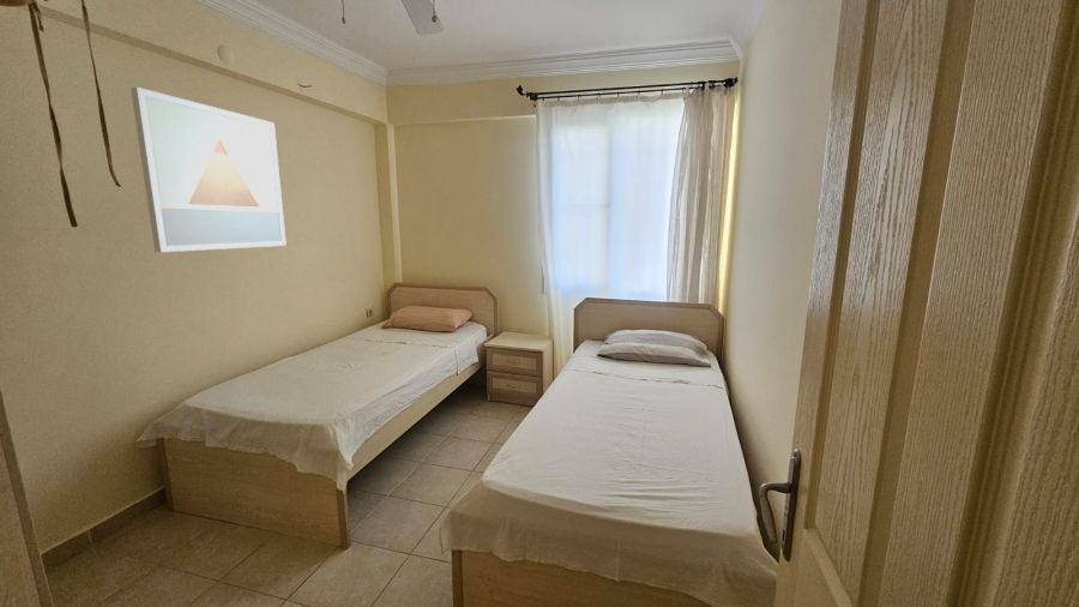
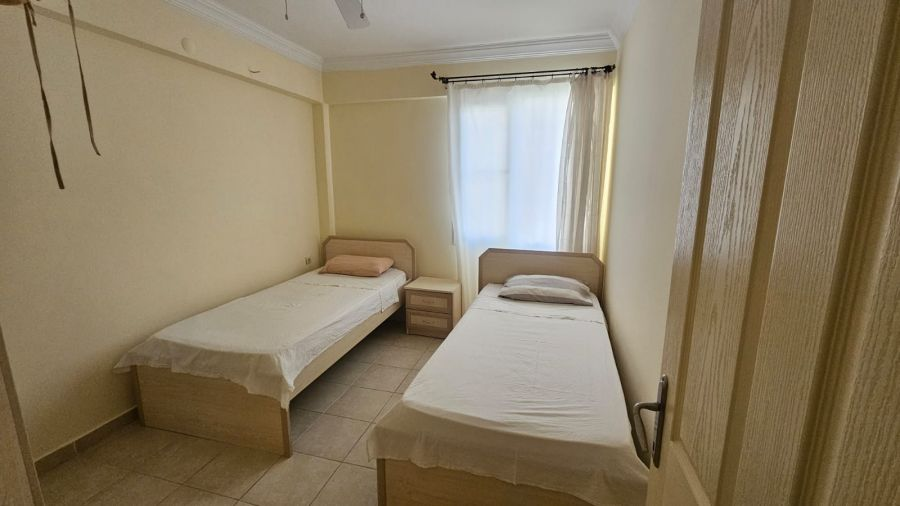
- wall art [129,86,288,253]
